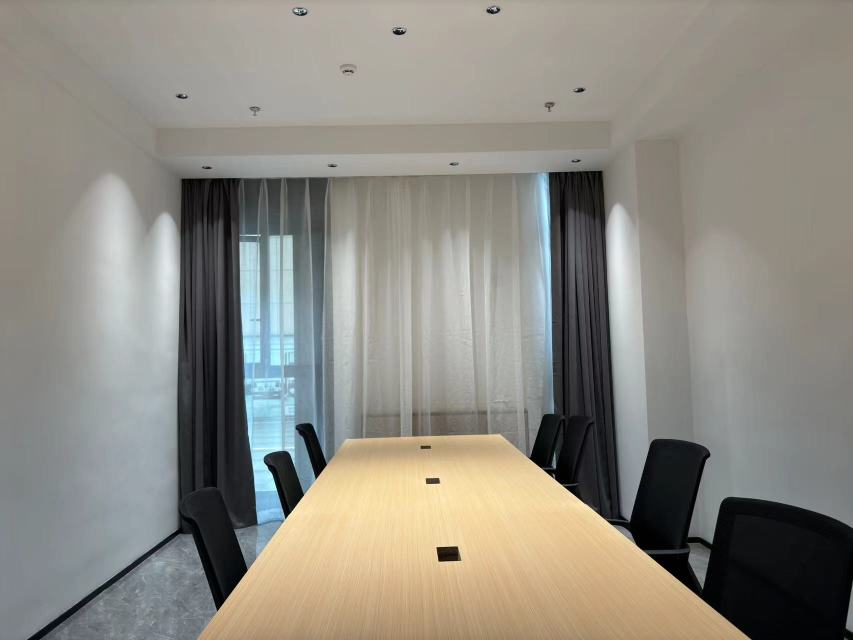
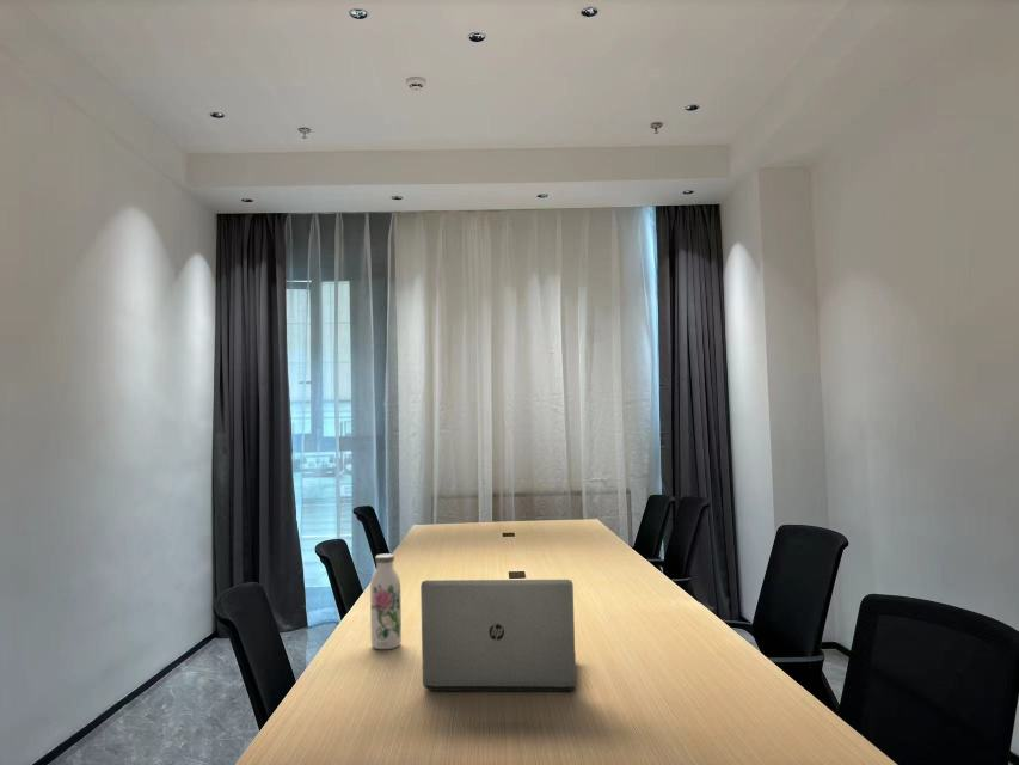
+ laptop [419,579,577,692]
+ water bottle [369,552,403,650]
